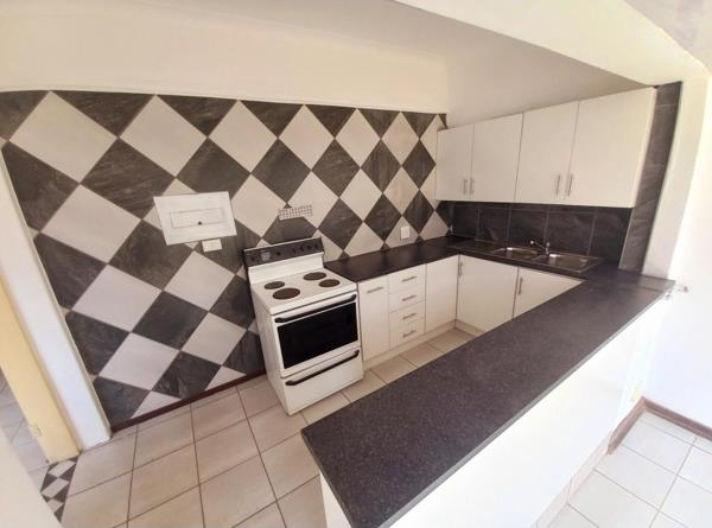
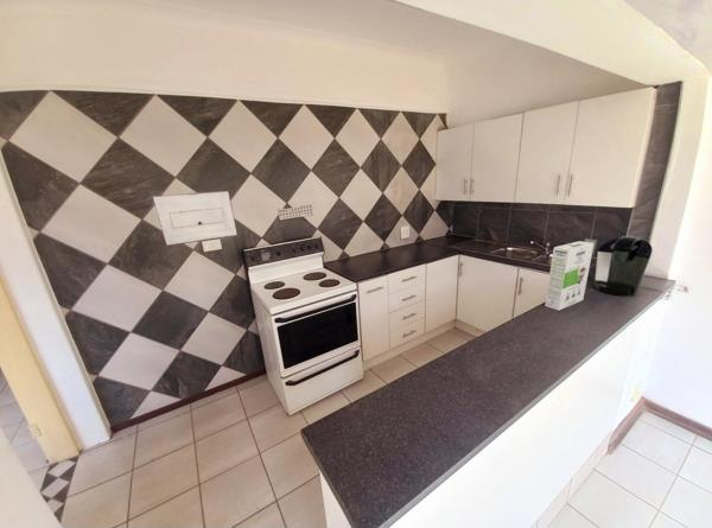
+ cereal box [543,240,593,312]
+ coffee maker [584,235,654,297]
